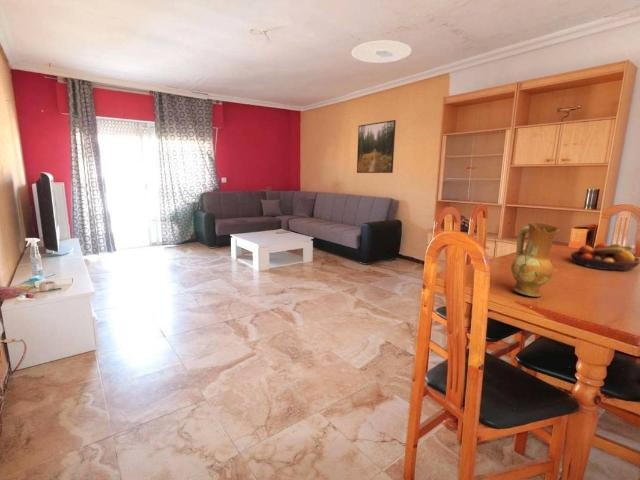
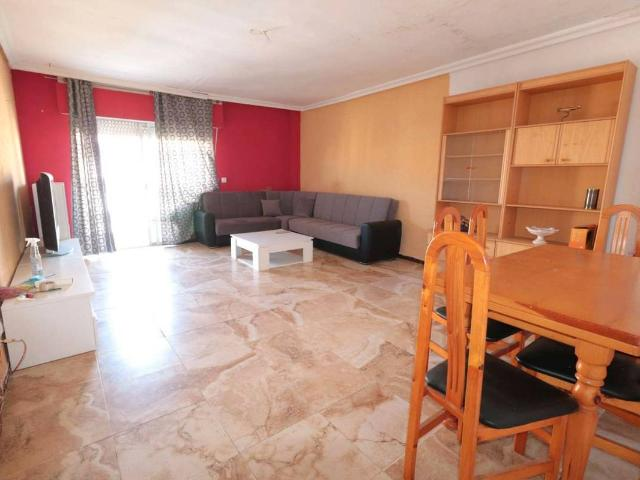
- ceiling lamp [351,39,413,64]
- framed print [356,119,397,174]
- ceramic jug [510,221,560,298]
- fruit bowl [570,242,640,272]
